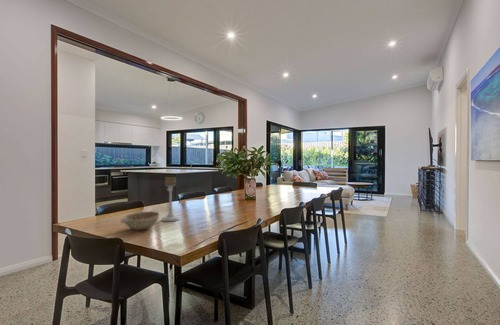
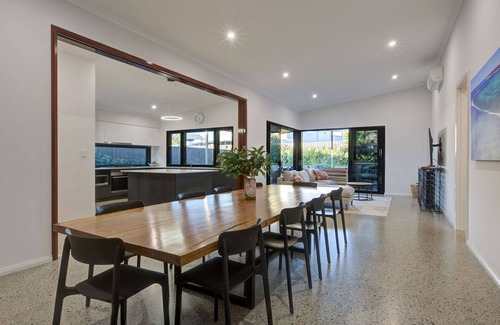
- decorative bowl [119,210,160,231]
- candle holder [160,176,181,222]
